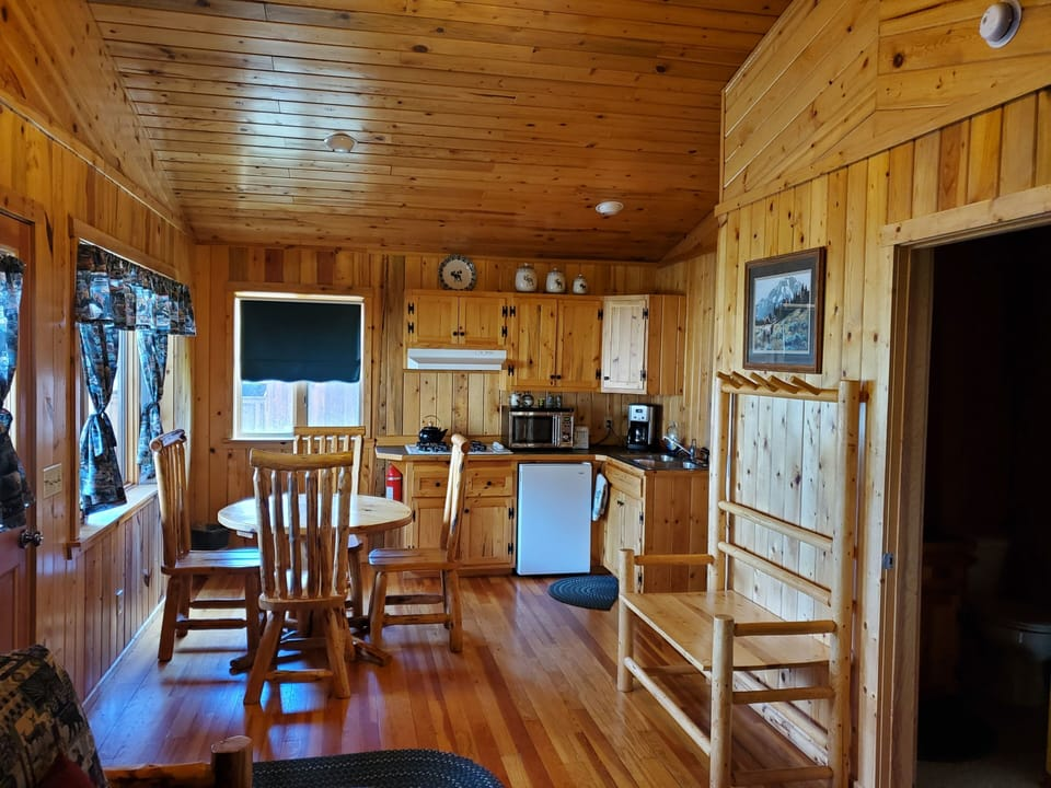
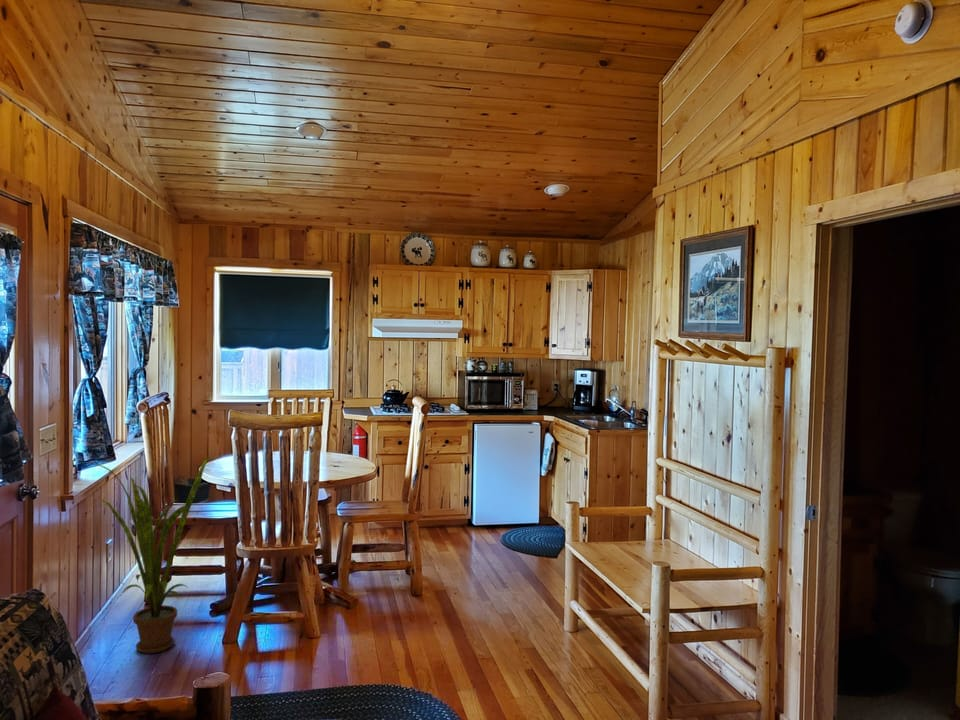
+ house plant [90,455,210,654]
